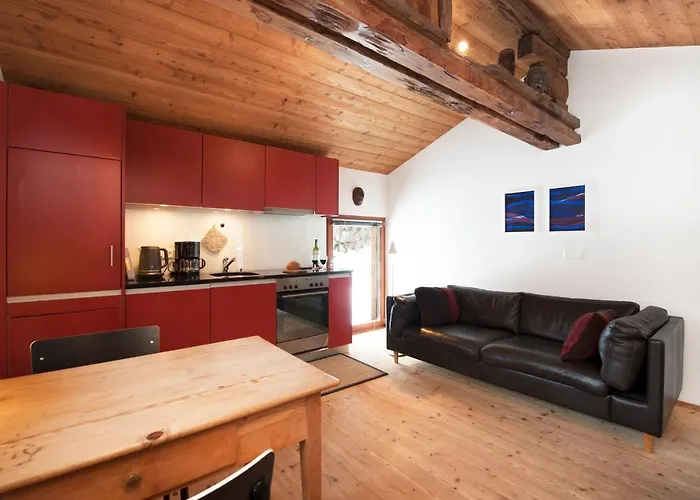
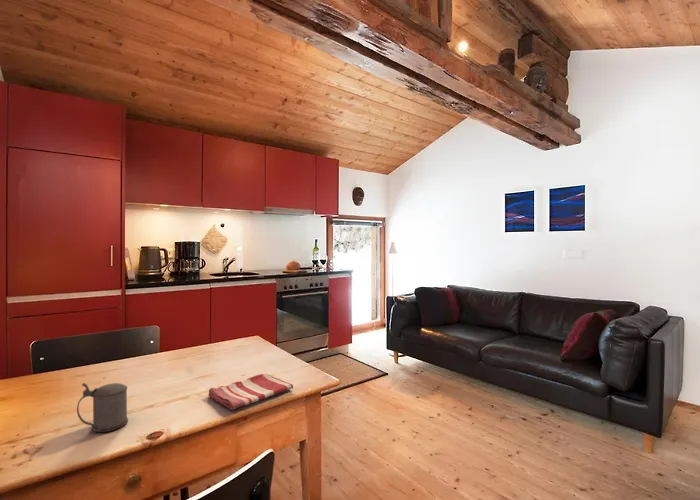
+ dish towel [207,372,294,411]
+ beer stein [76,382,129,433]
